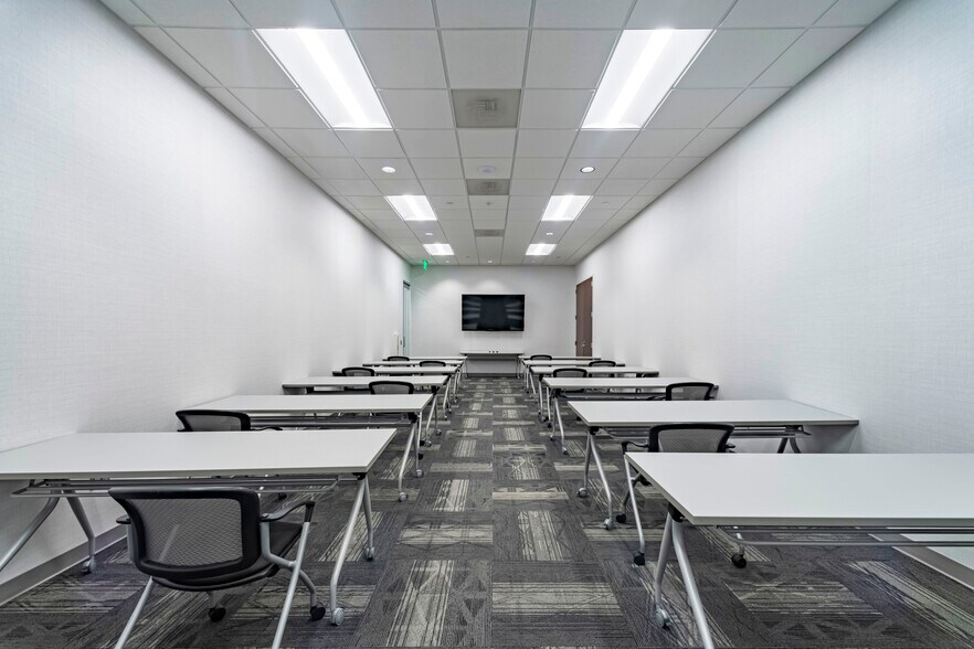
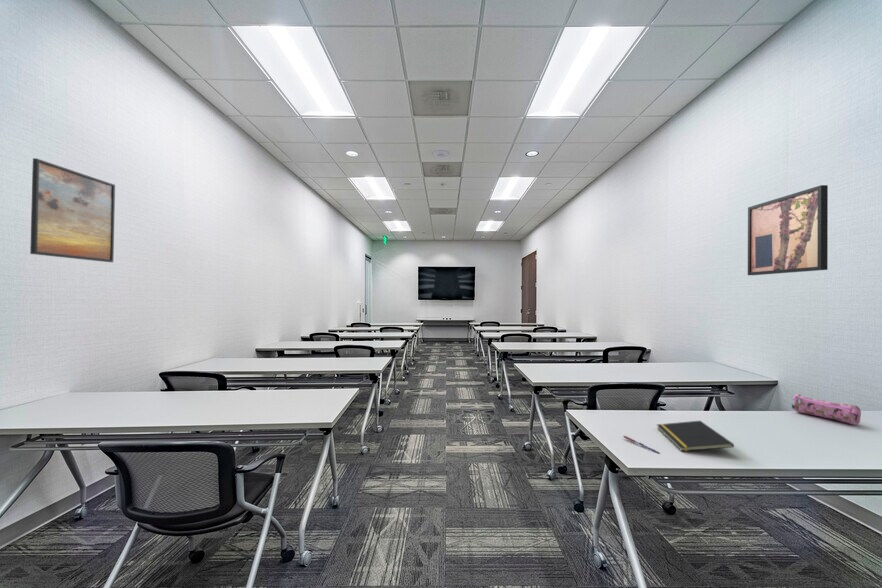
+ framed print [29,157,116,263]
+ pencil case [791,393,862,426]
+ wall art [747,184,829,276]
+ notepad [656,420,735,452]
+ pen [622,435,660,454]
